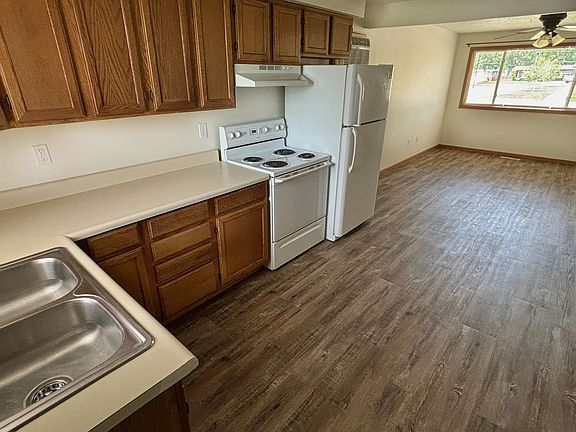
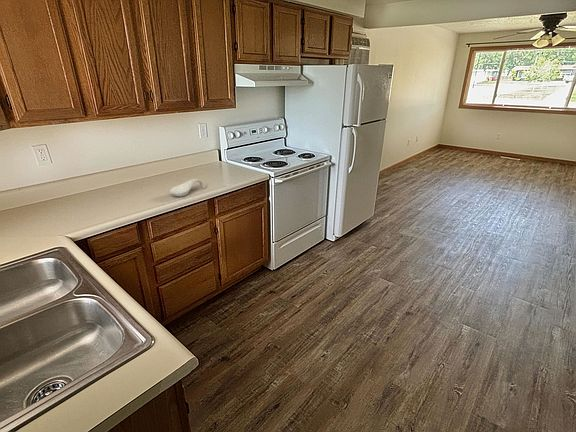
+ spoon rest [169,178,207,198]
